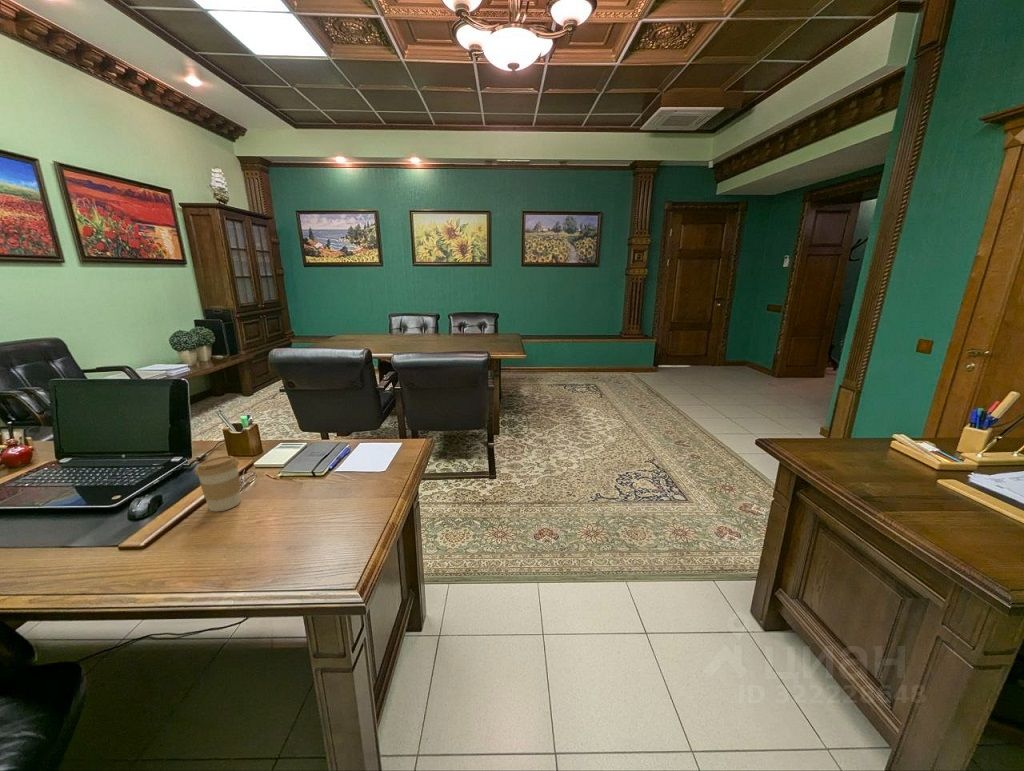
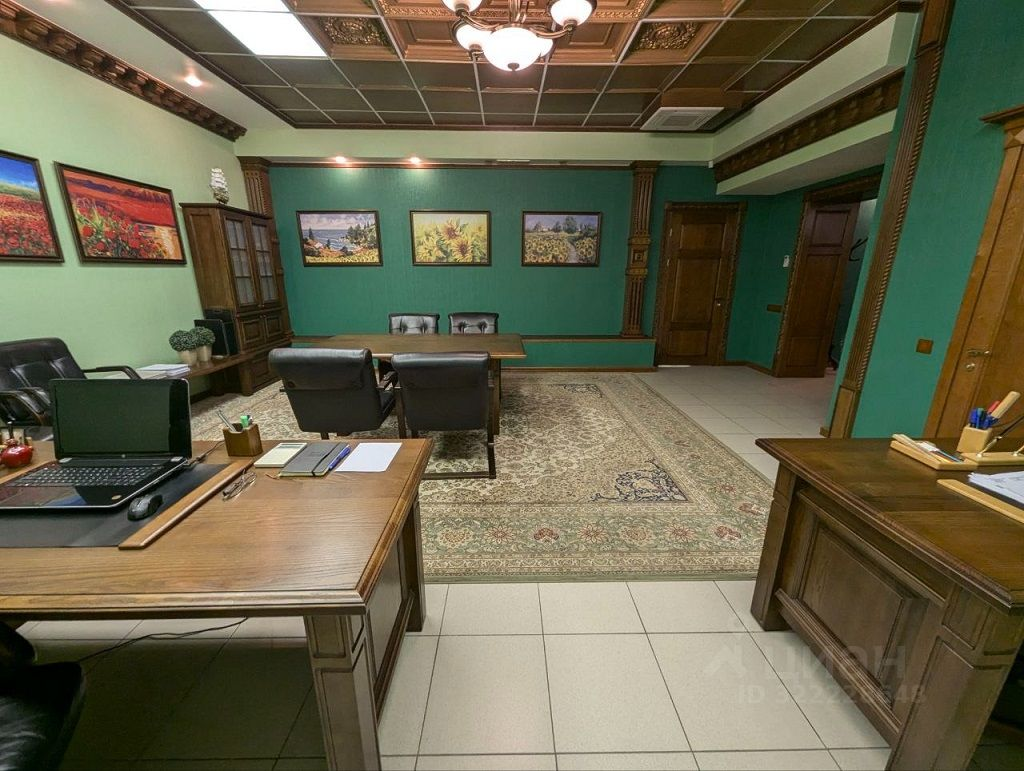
- coffee cup [194,455,242,512]
